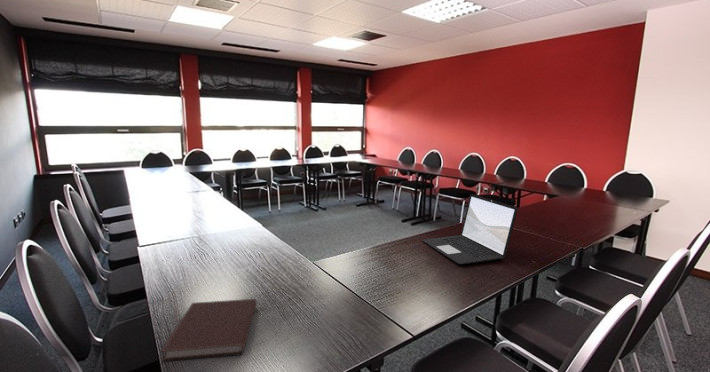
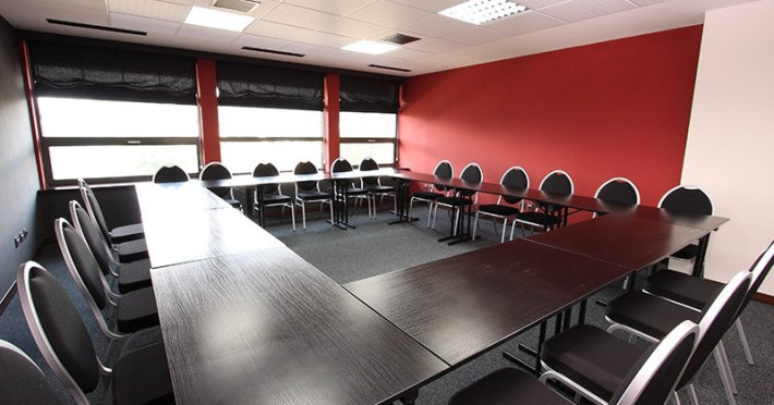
- notebook [159,298,258,363]
- laptop [422,193,519,265]
